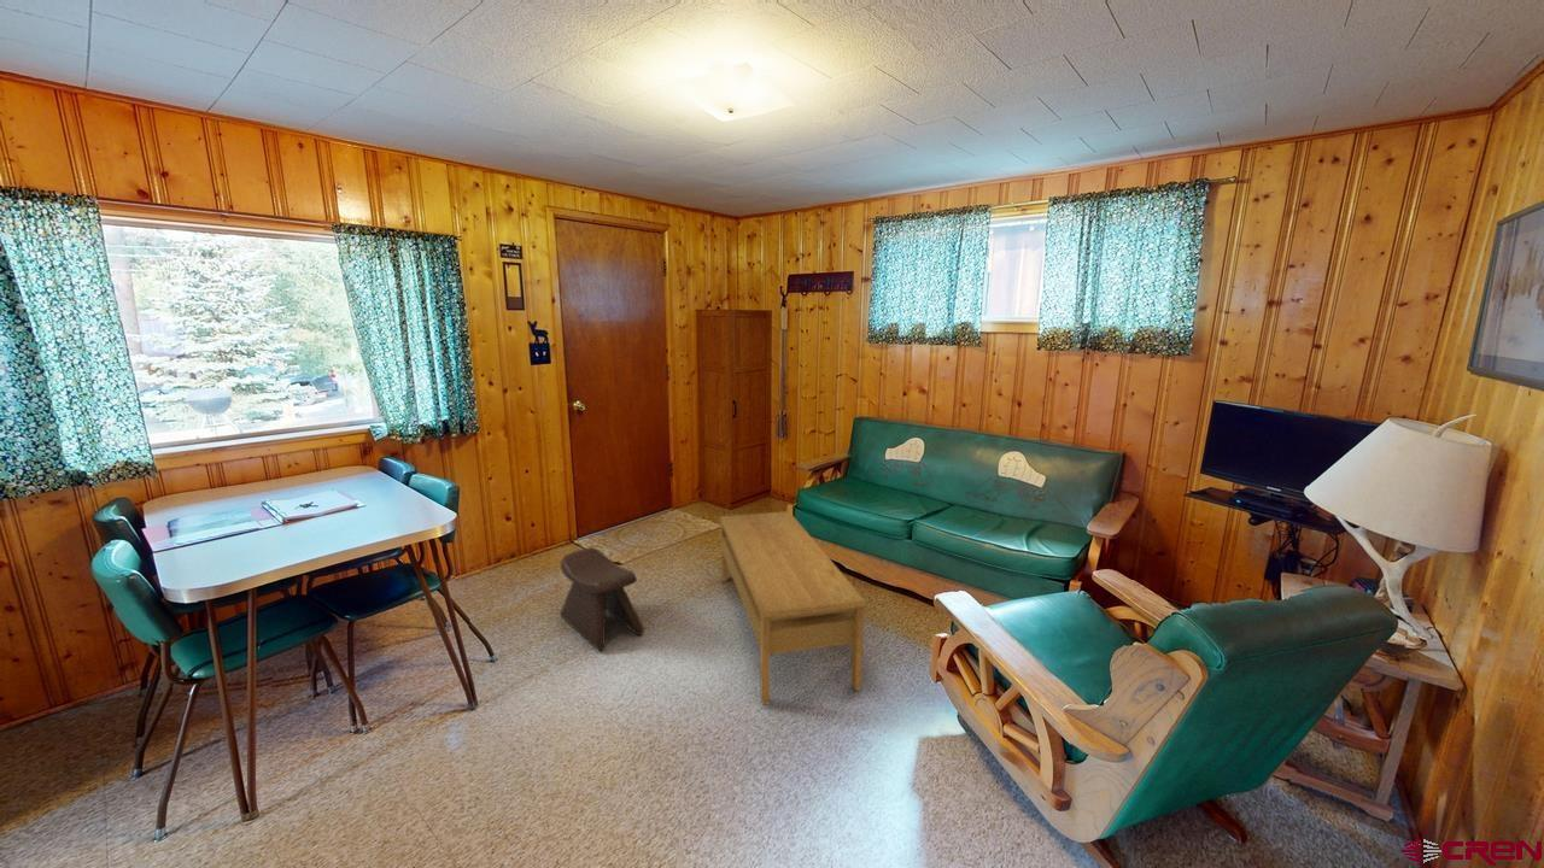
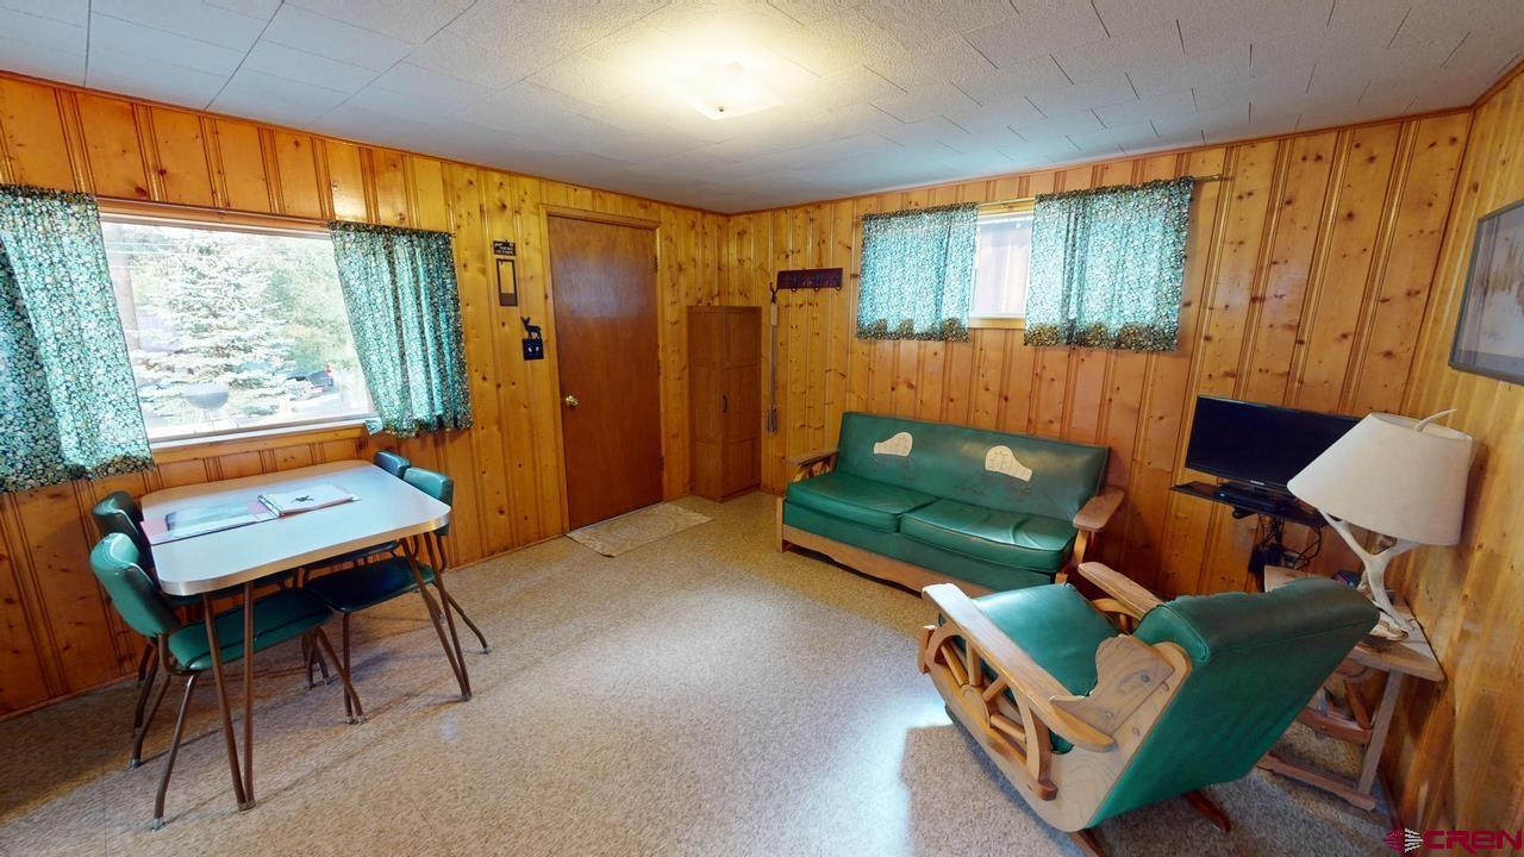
- coffee table [719,510,866,706]
- stool [560,546,645,652]
